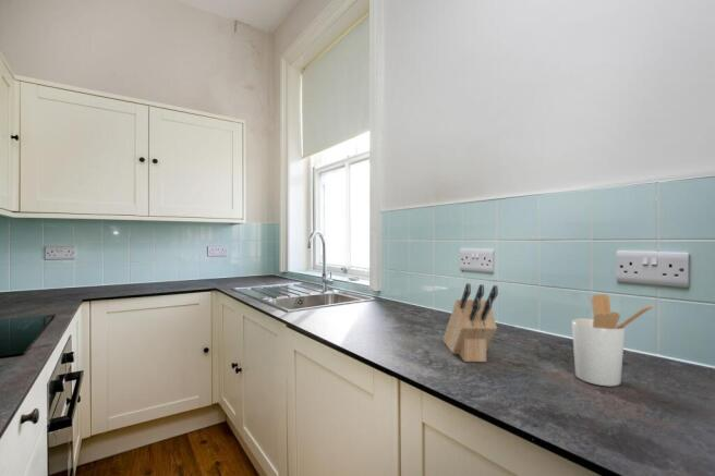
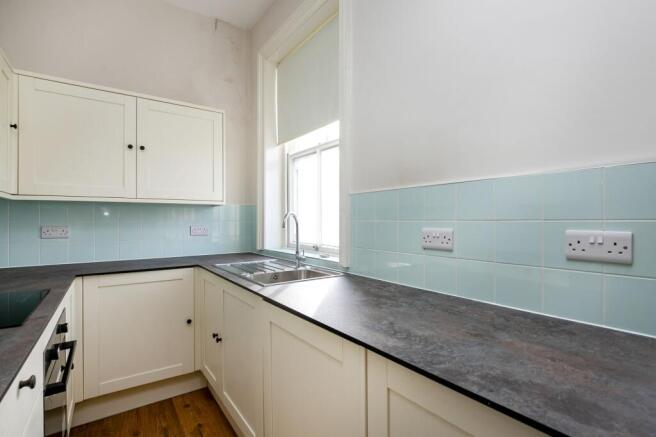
- knife block [443,282,499,363]
- utensil holder [570,293,655,387]
